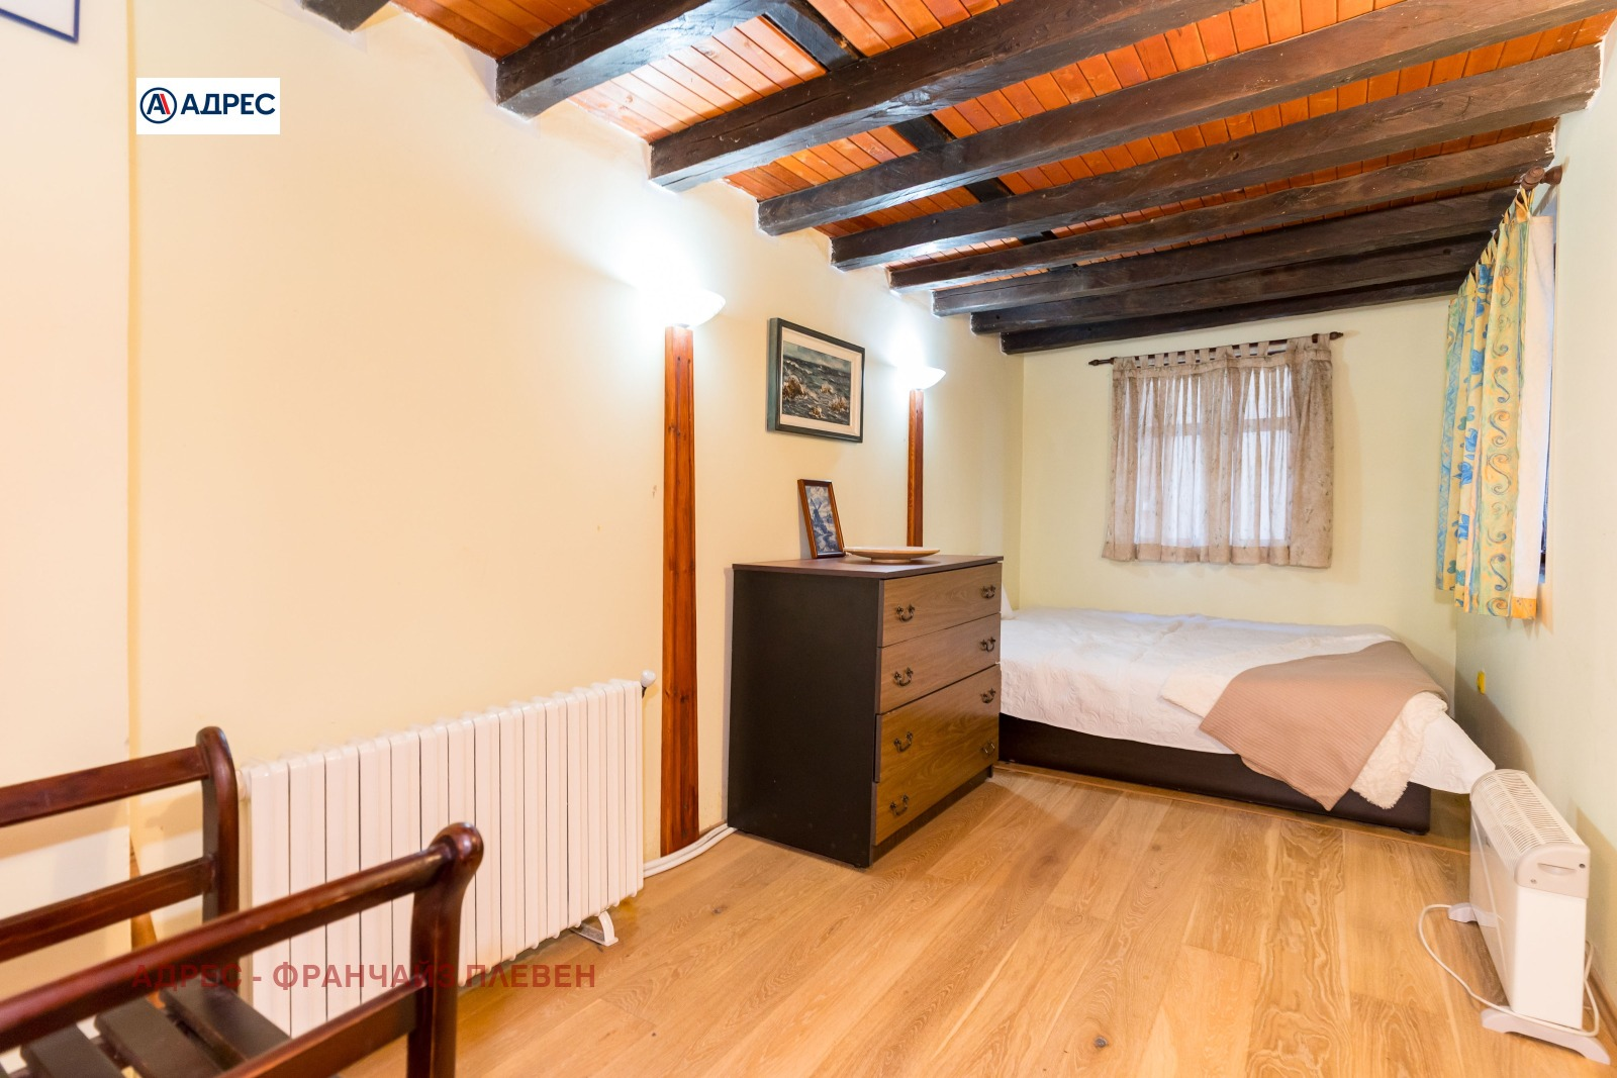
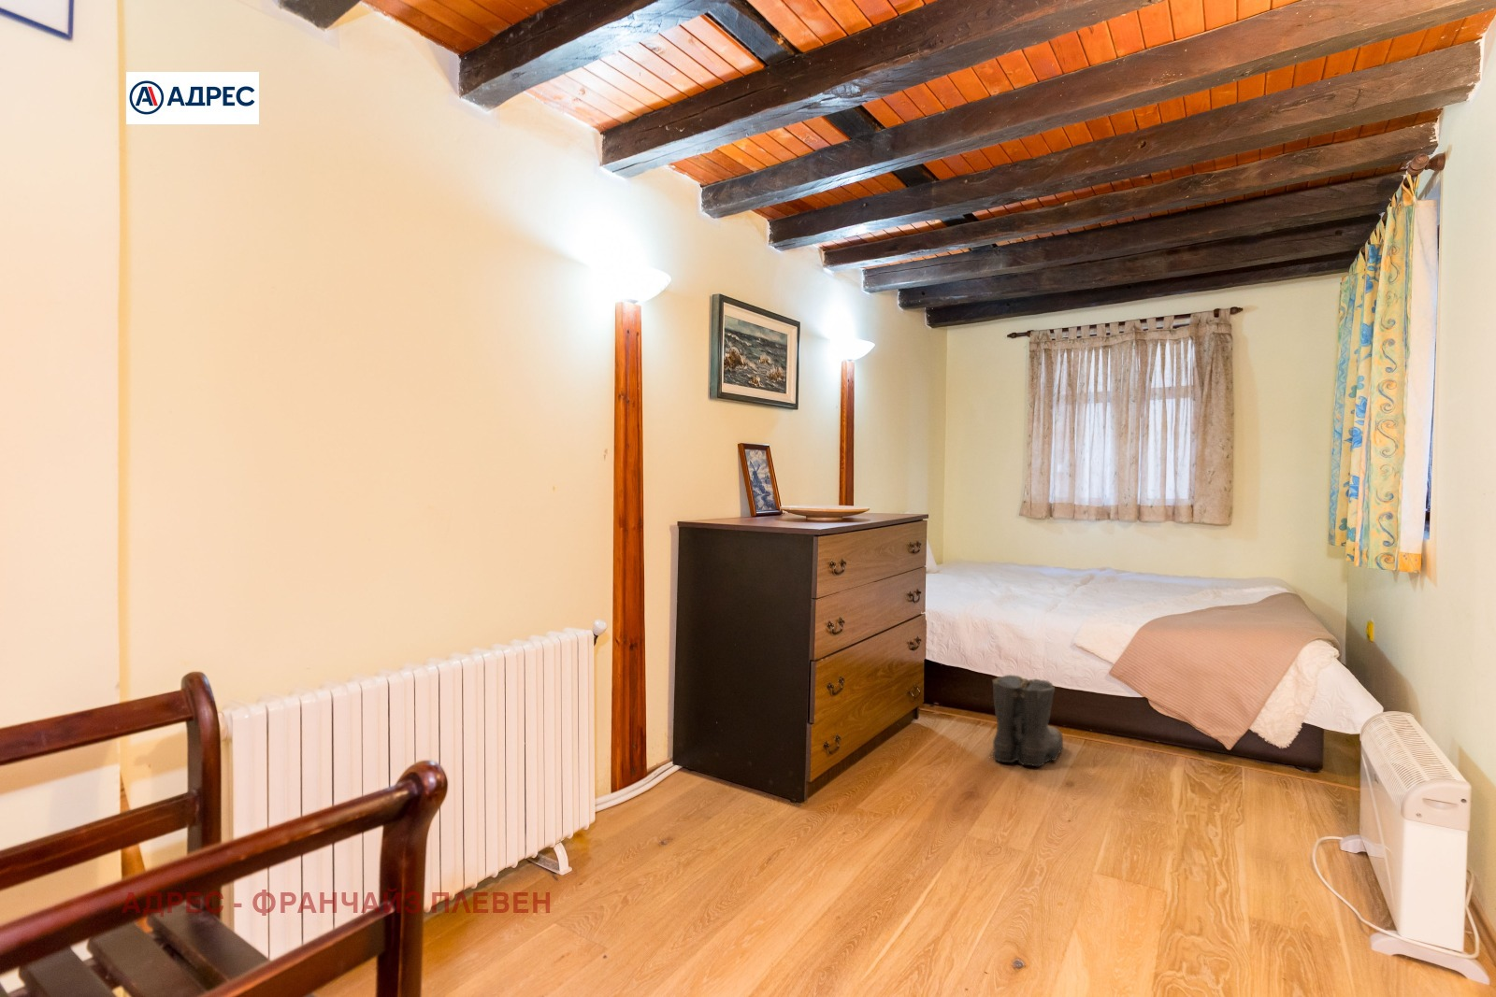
+ boots [990,673,1064,767]
